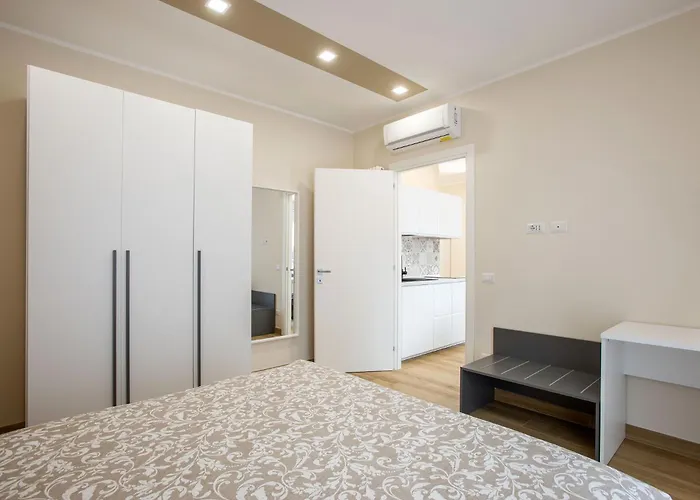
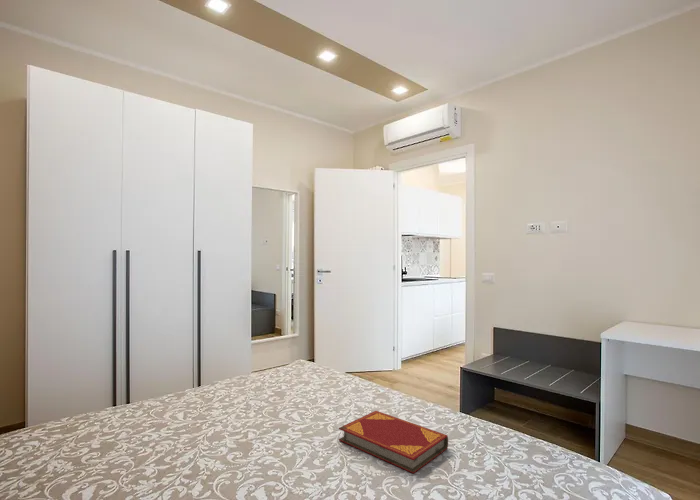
+ hardback book [338,410,449,474]
